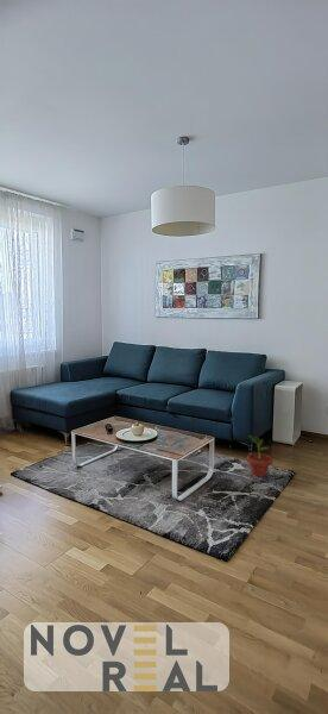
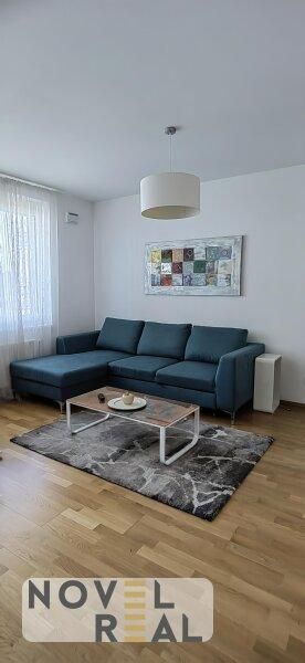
- potted plant [246,434,273,478]
